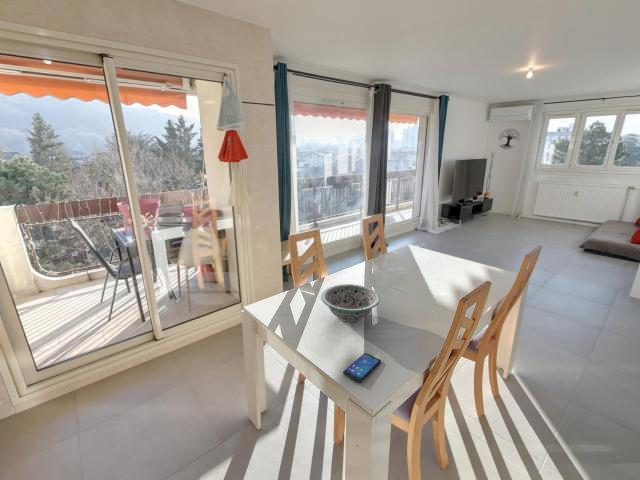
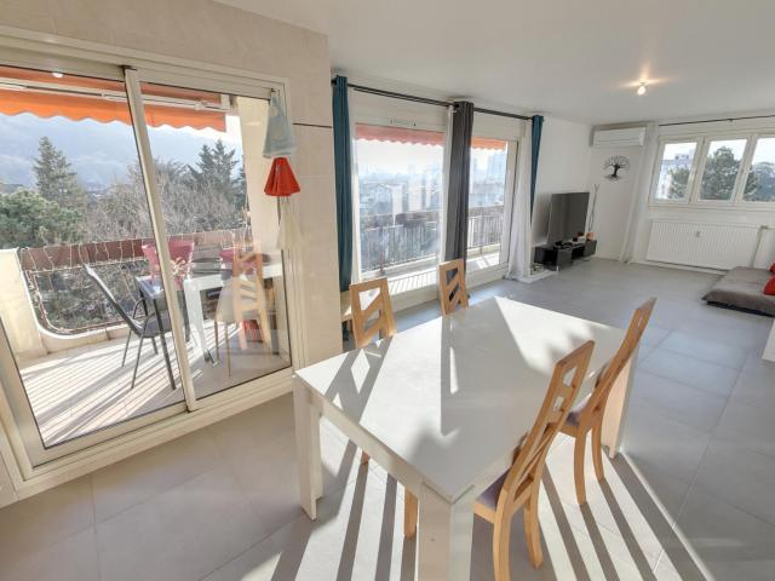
- decorative bowl [320,283,381,323]
- smartphone [342,352,382,383]
